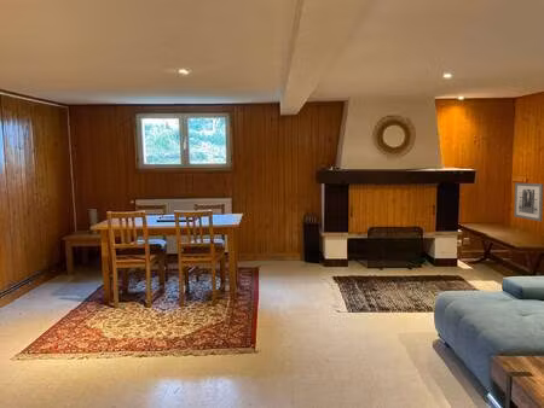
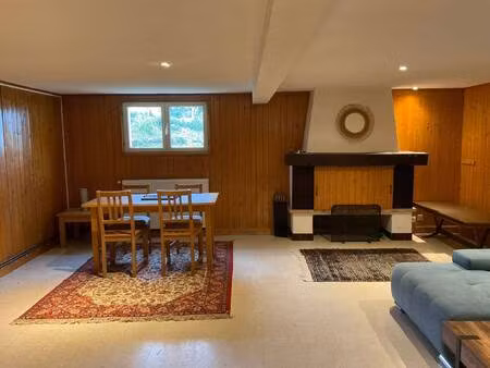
- wall art [513,182,544,222]
